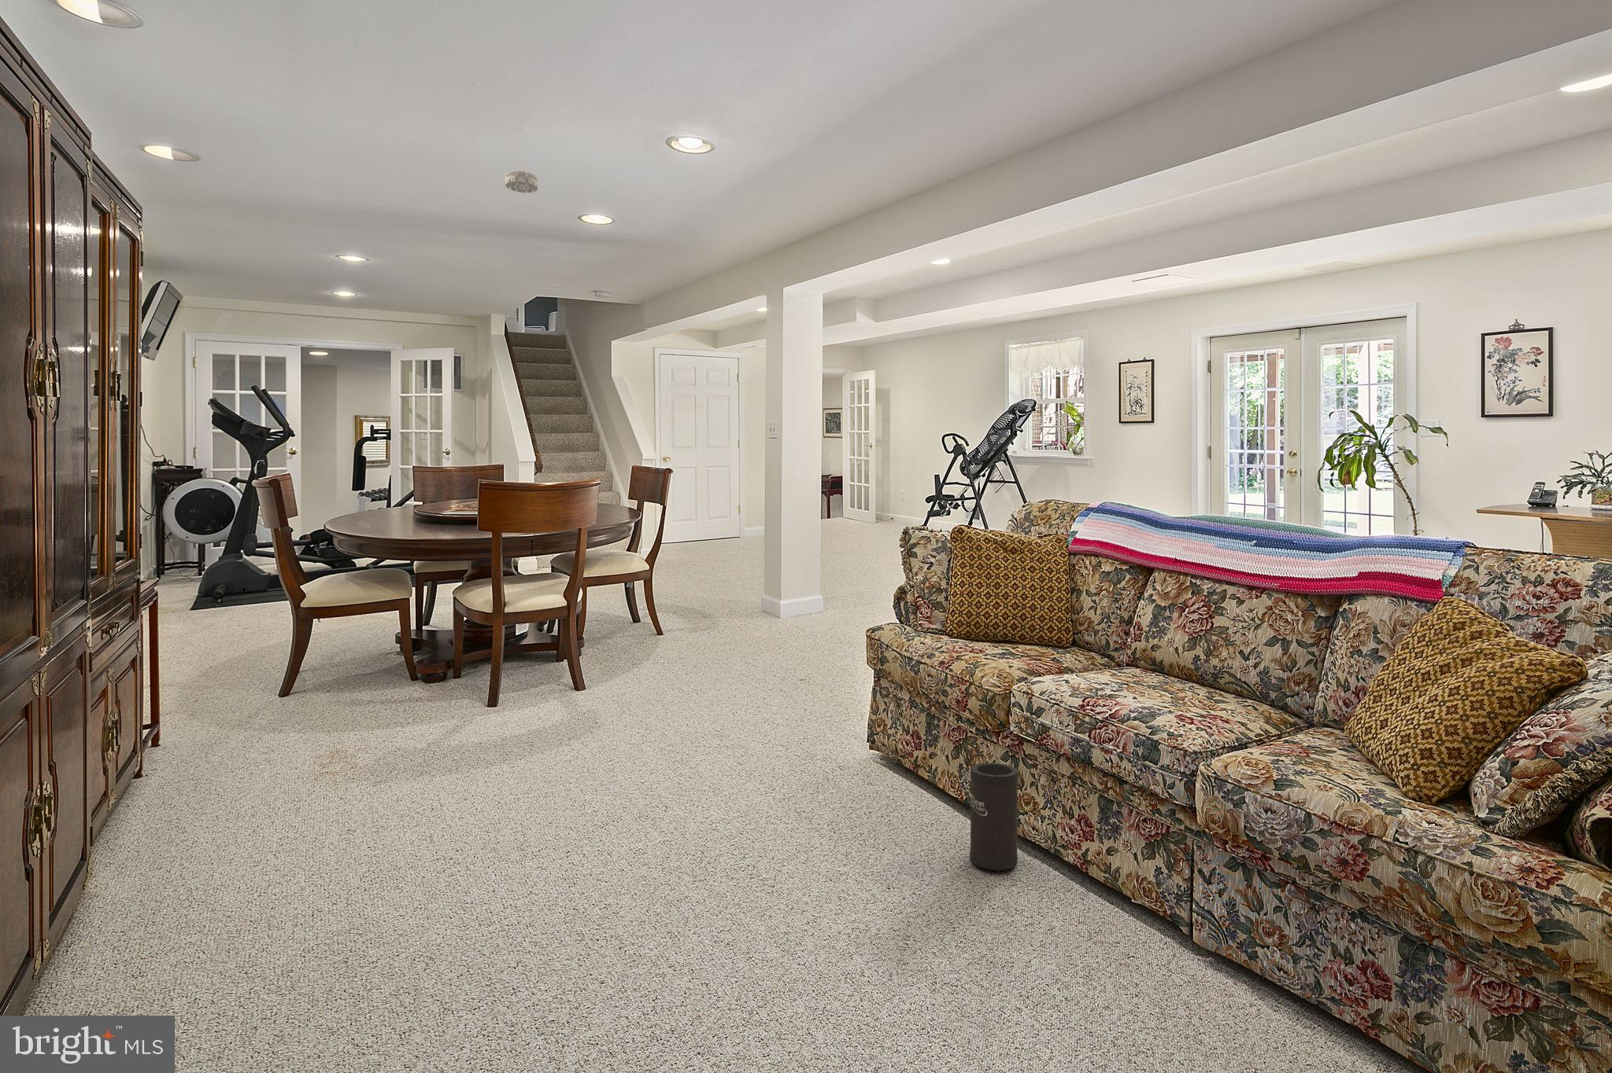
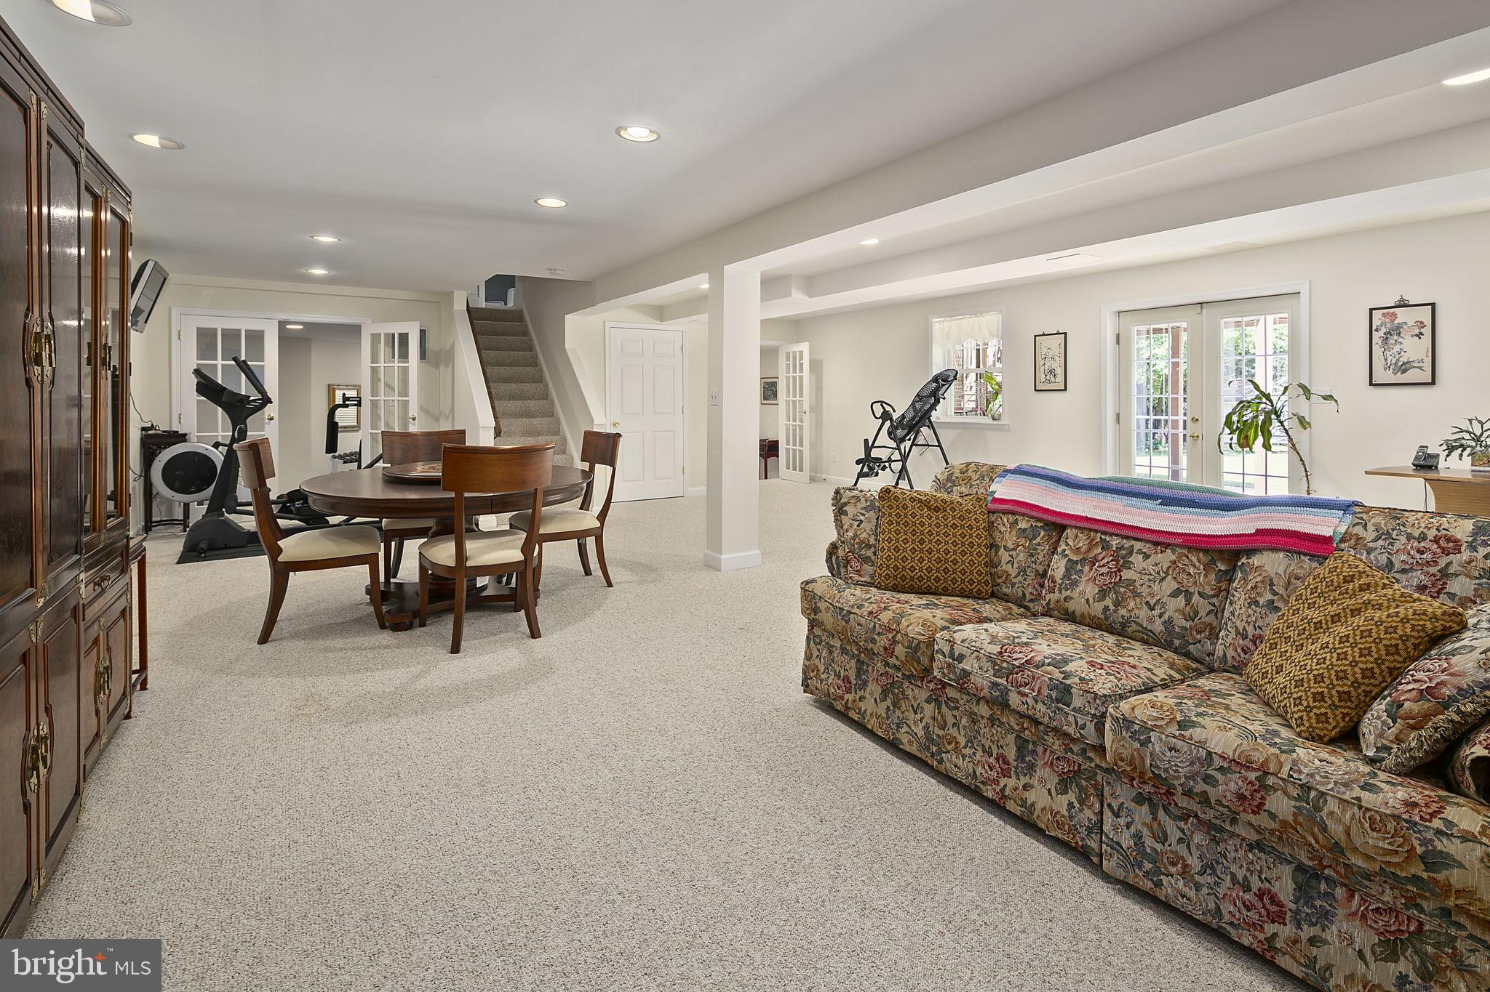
- smoke detector [505,170,538,193]
- speaker [968,762,1019,873]
